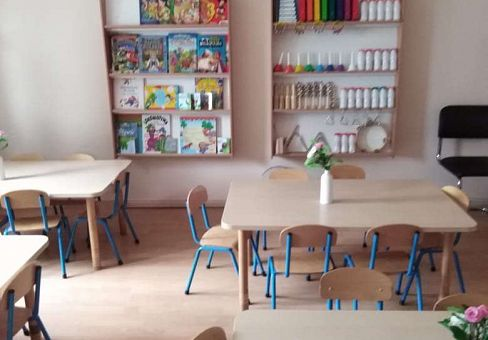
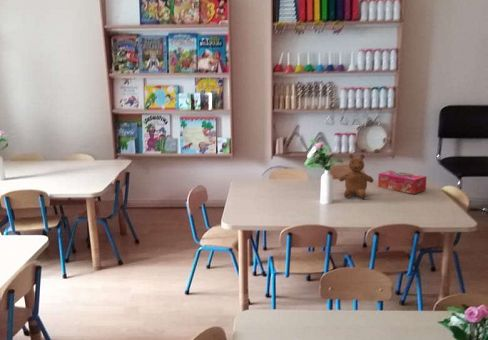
+ tissue box [377,170,427,195]
+ teddy bear [338,153,375,199]
